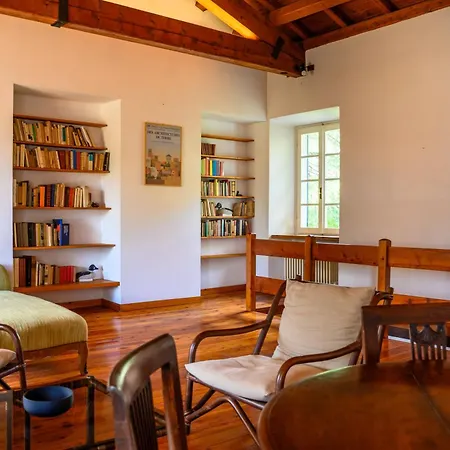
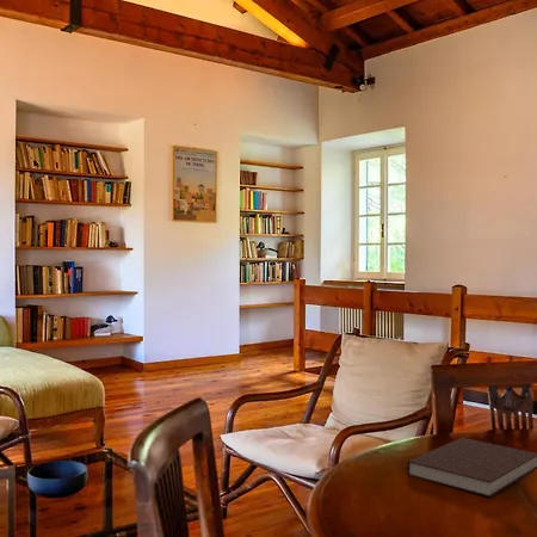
+ notebook [406,437,537,499]
